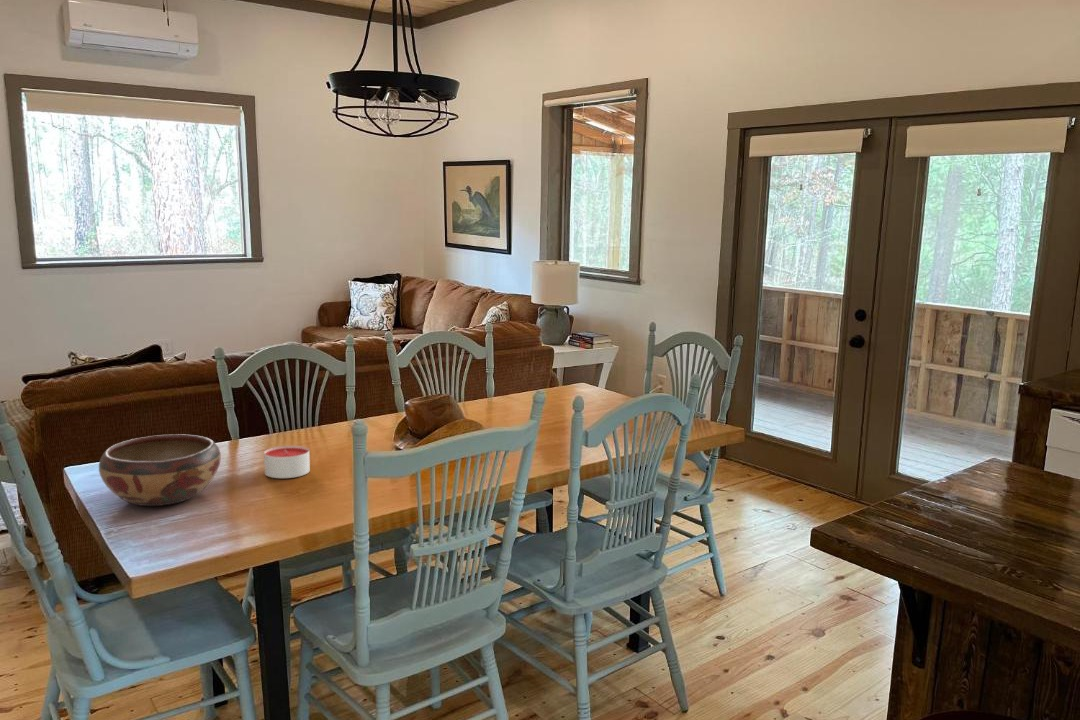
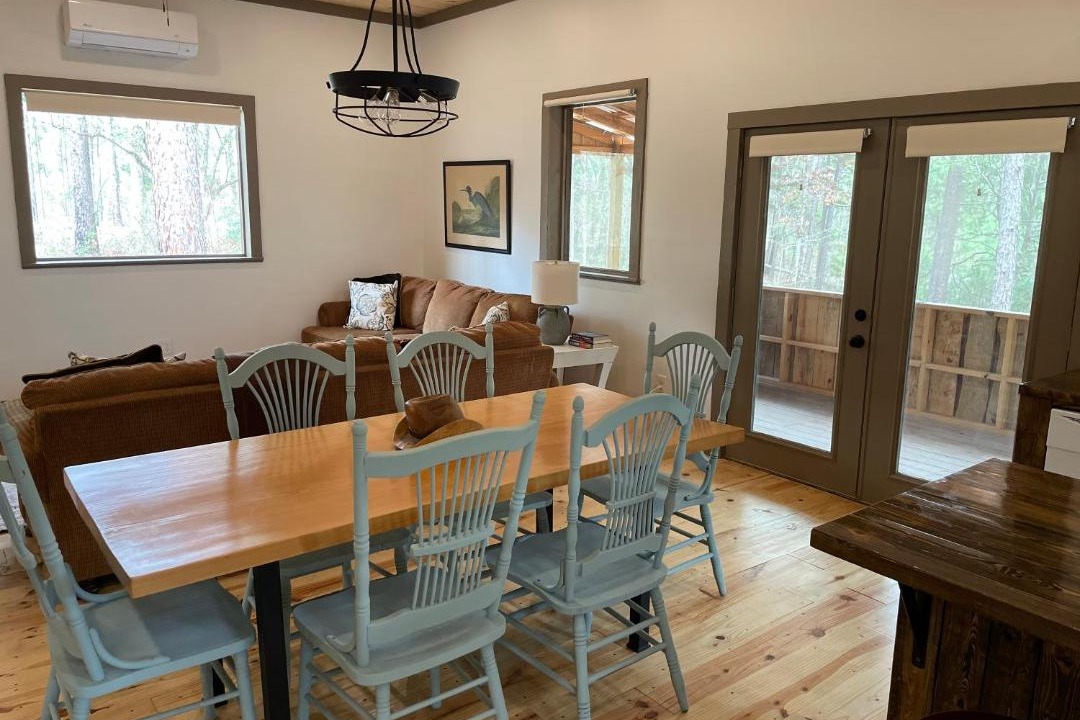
- decorative bowl [98,433,222,507]
- candle [263,445,311,479]
